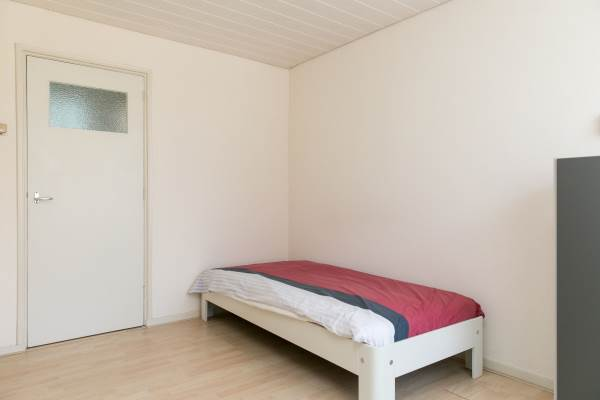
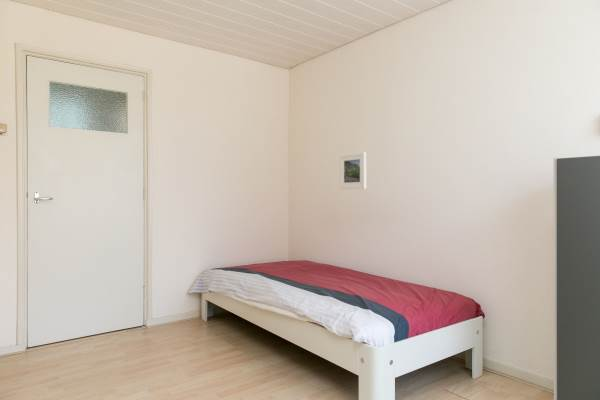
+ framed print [338,151,367,190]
